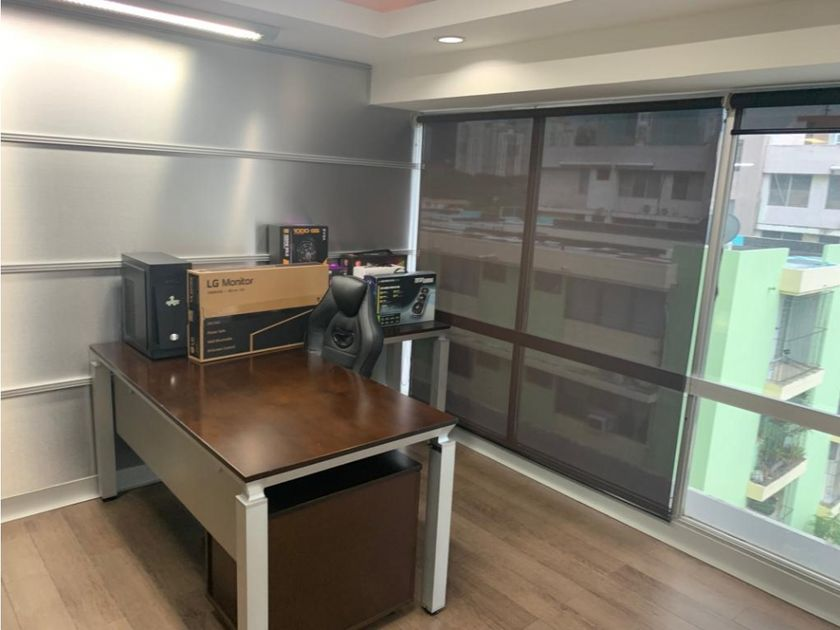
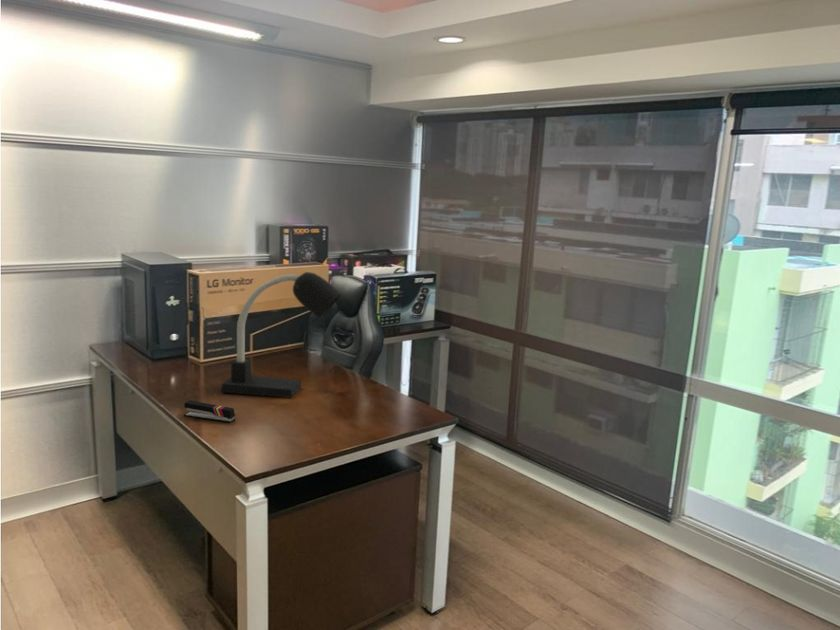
+ desk lamp [221,271,342,399]
+ stapler [183,400,236,424]
